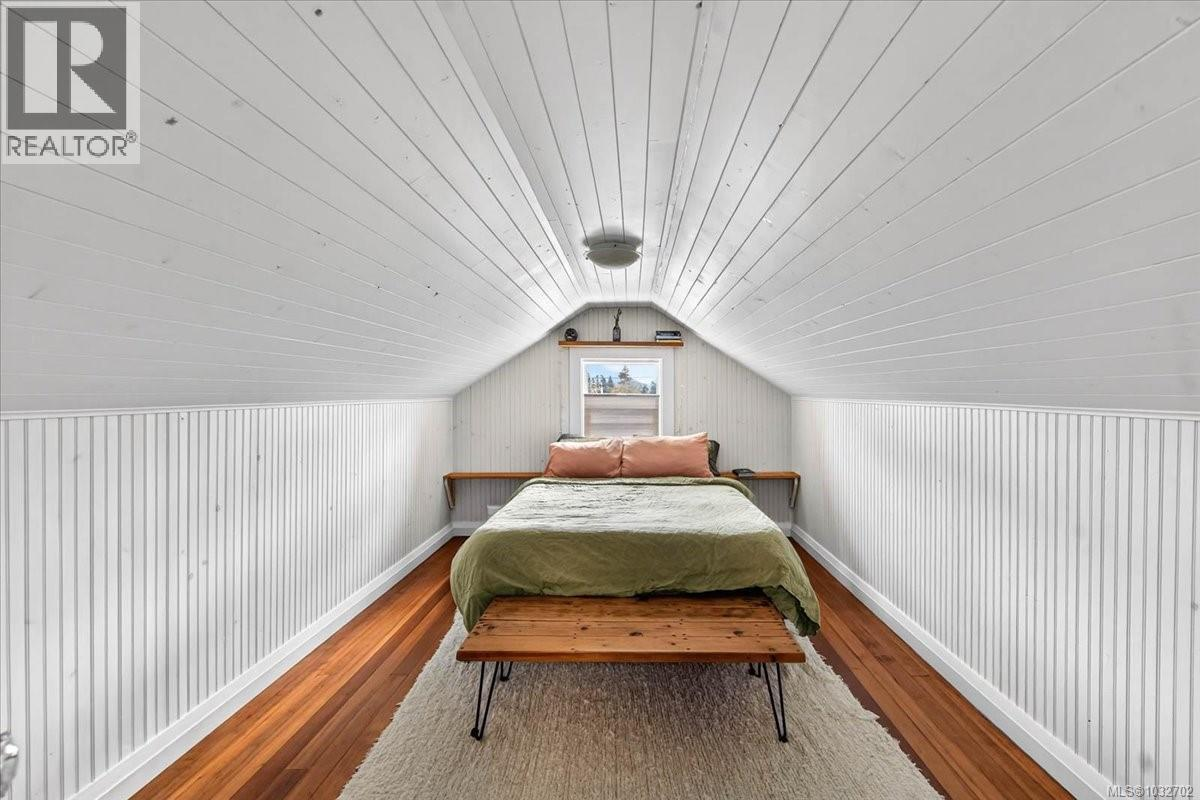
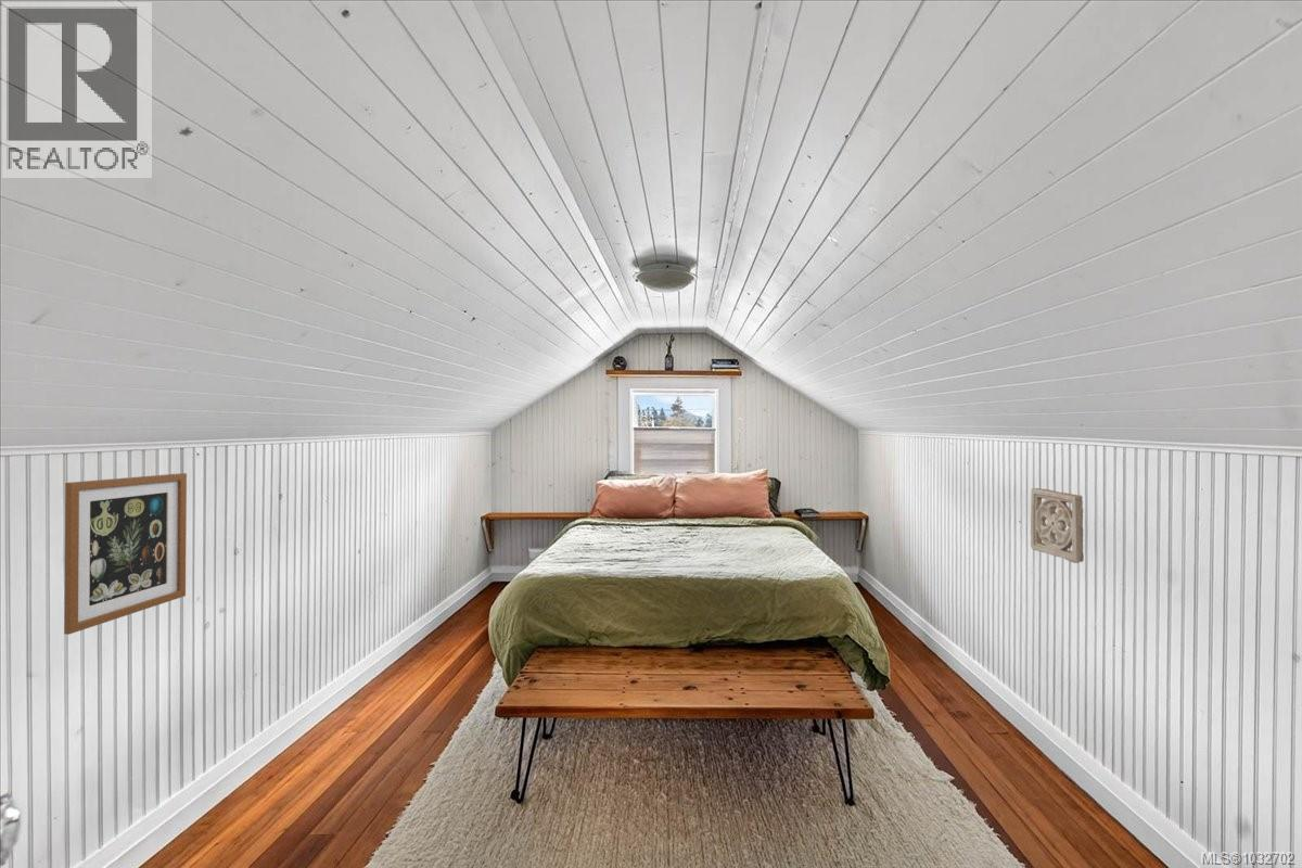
+ wall ornament [1030,487,1085,564]
+ wall art [63,472,188,636]
